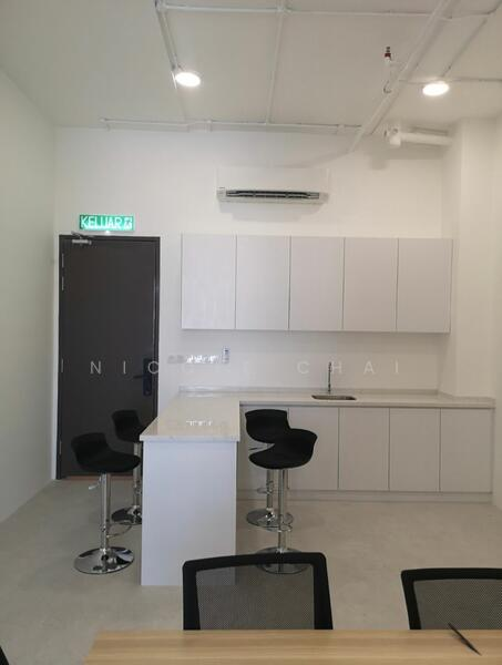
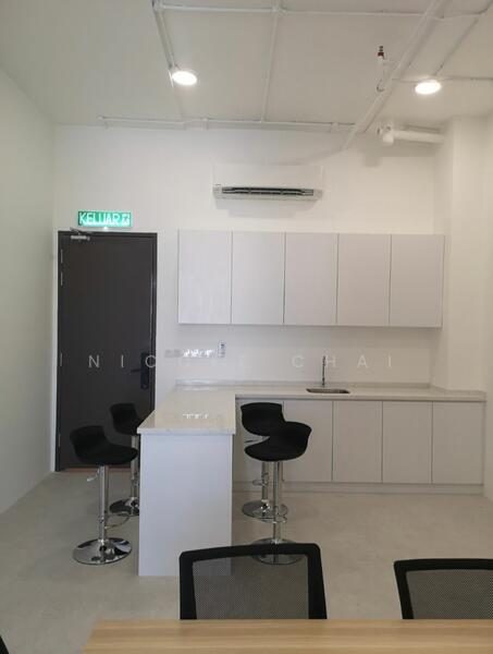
- pen [447,622,483,657]
